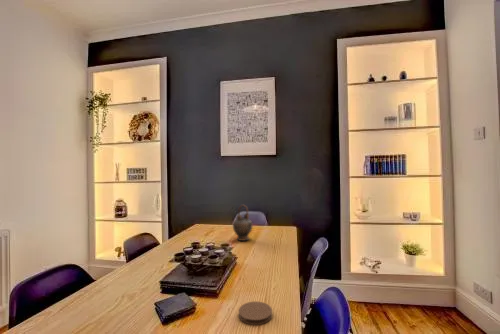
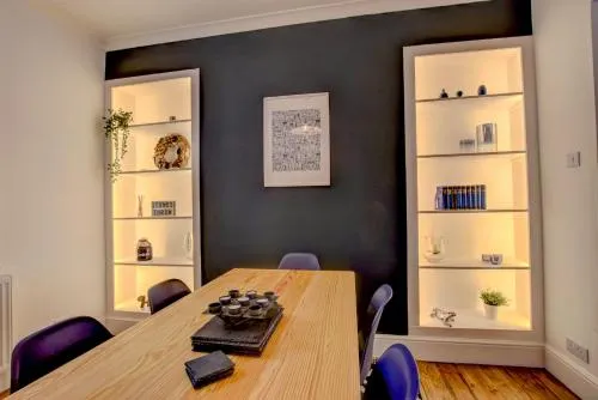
- coaster [238,301,273,326]
- teapot [232,204,254,242]
